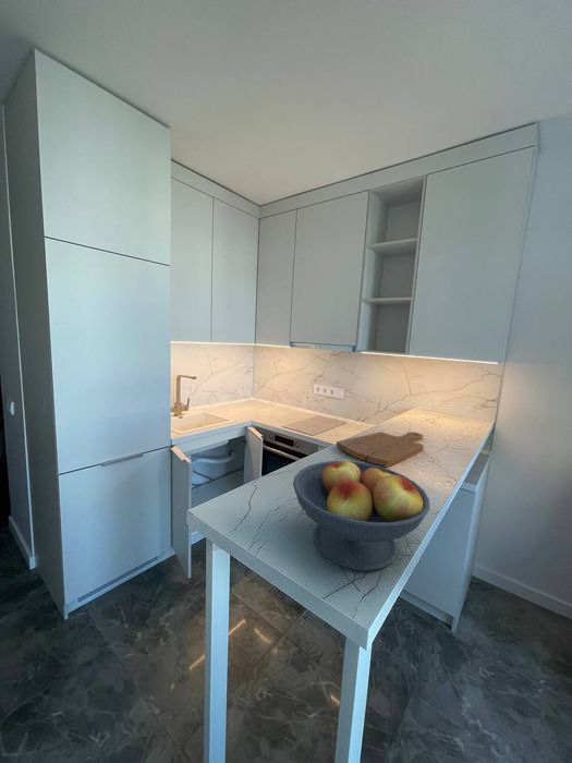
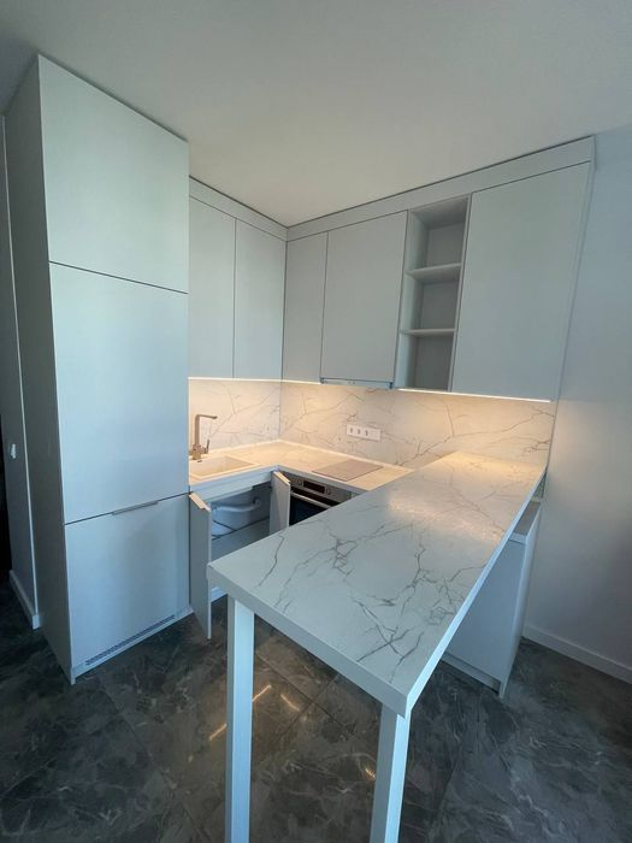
- fruit bowl [292,458,430,572]
- cutting board [336,431,425,468]
